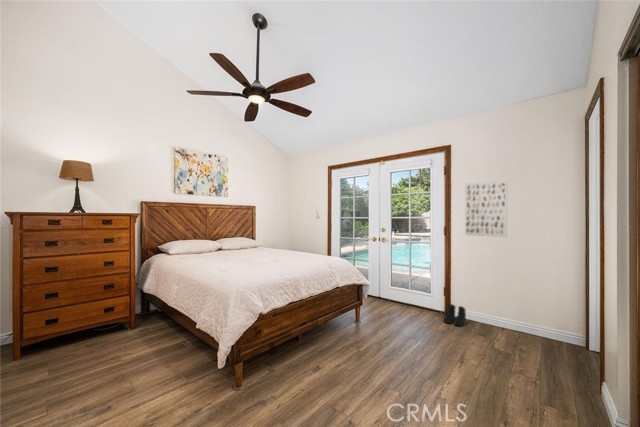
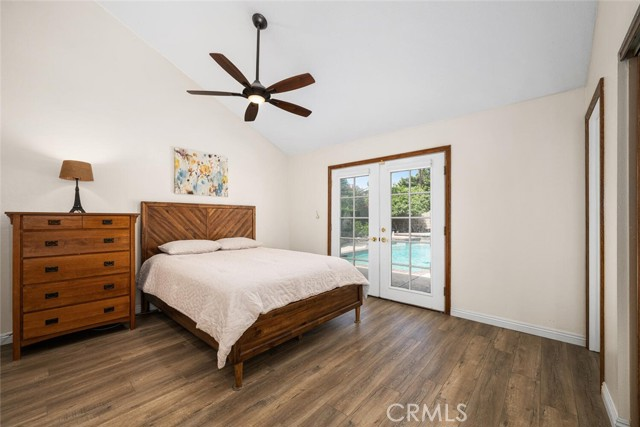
- boots [443,303,467,327]
- wall art [464,180,508,238]
